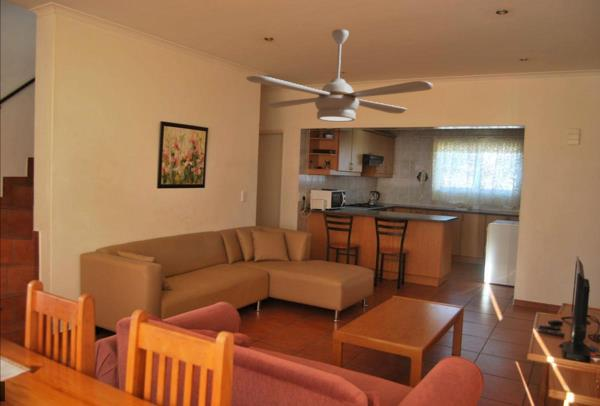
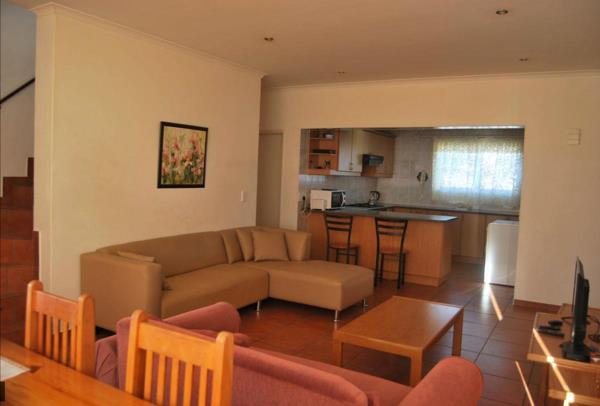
- ceiling fan [245,28,434,123]
